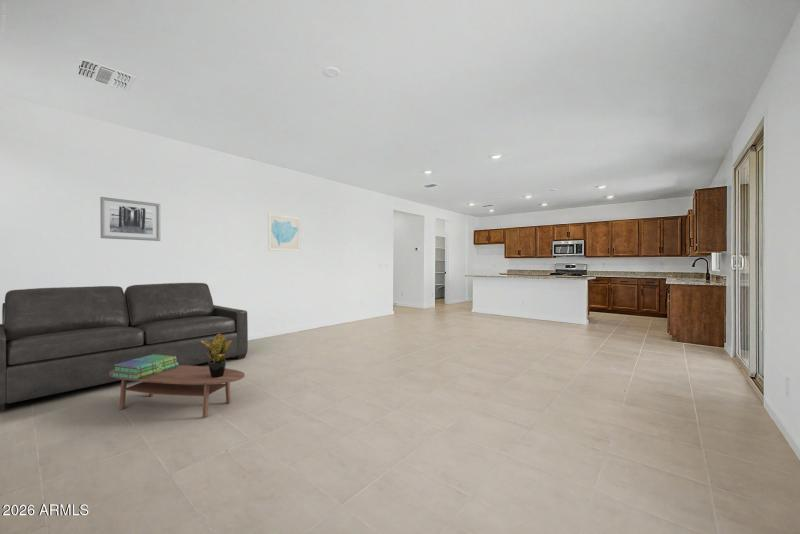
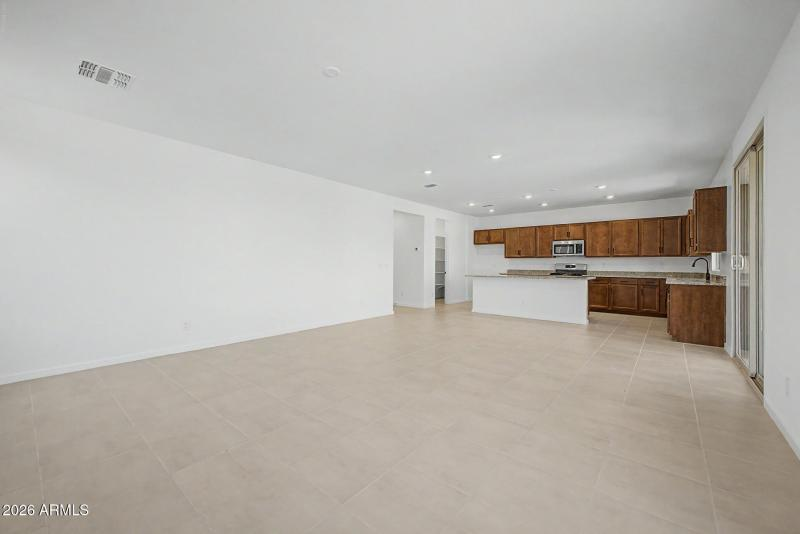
- potted plant [202,333,232,378]
- wall art [99,196,162,242]
- sofa [0,282,249,413]
- coffee table [109,365,246,418]
- wall art [267,212,301,253]
- stack of books [111,354,178,380]
